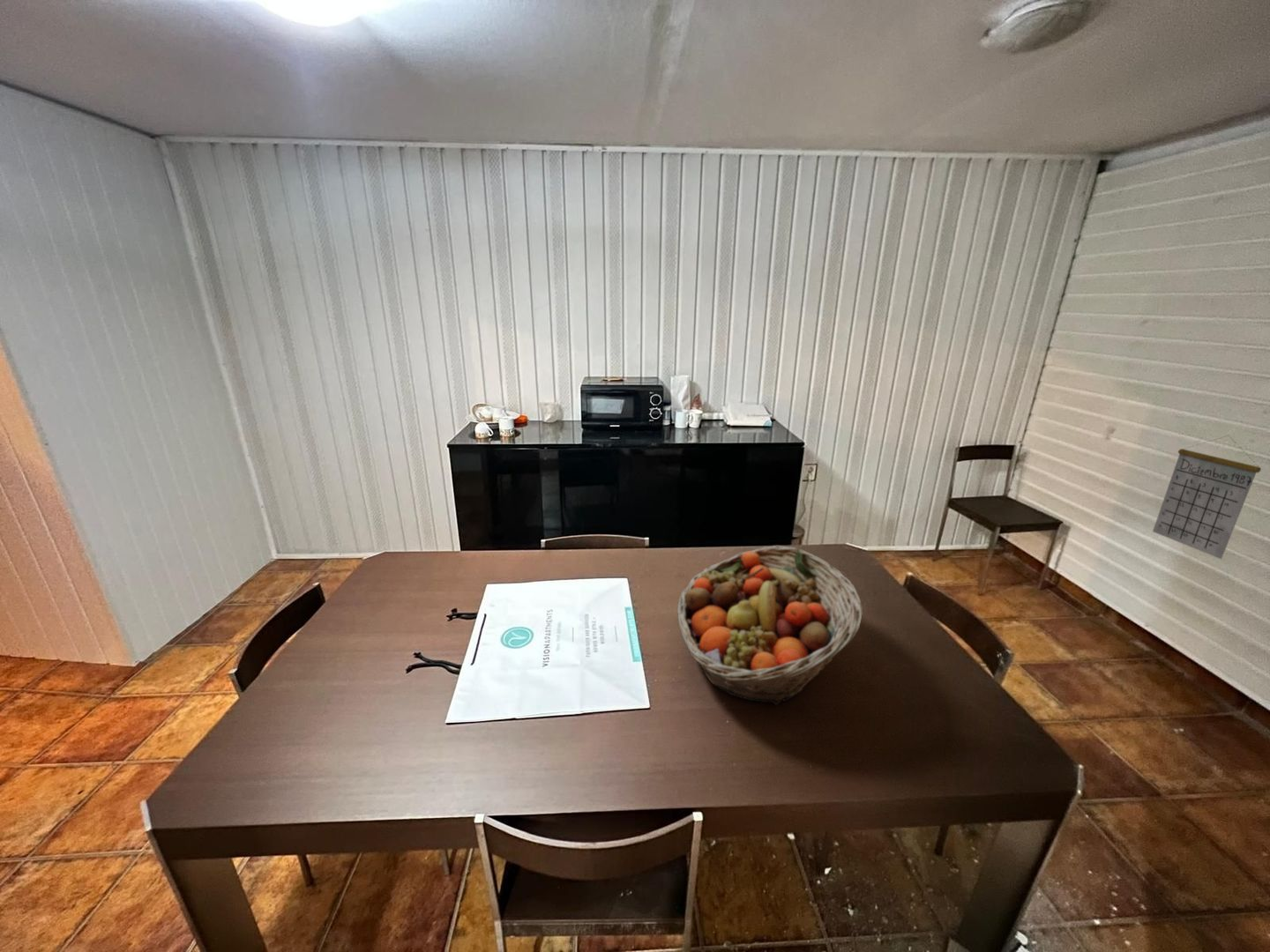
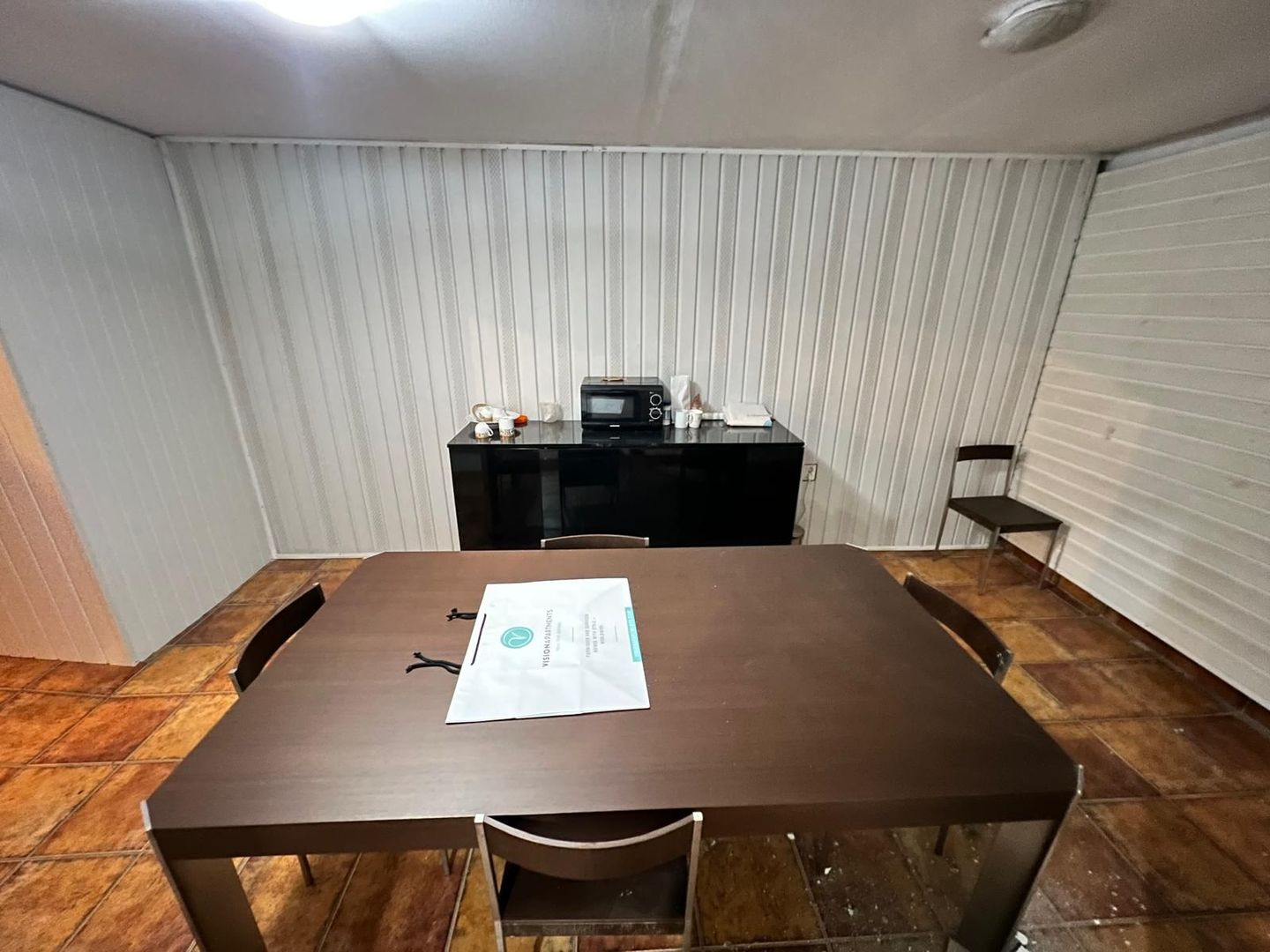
- fruit basket [676,545,863,706]
- calendar [1152,435,1262,560]
